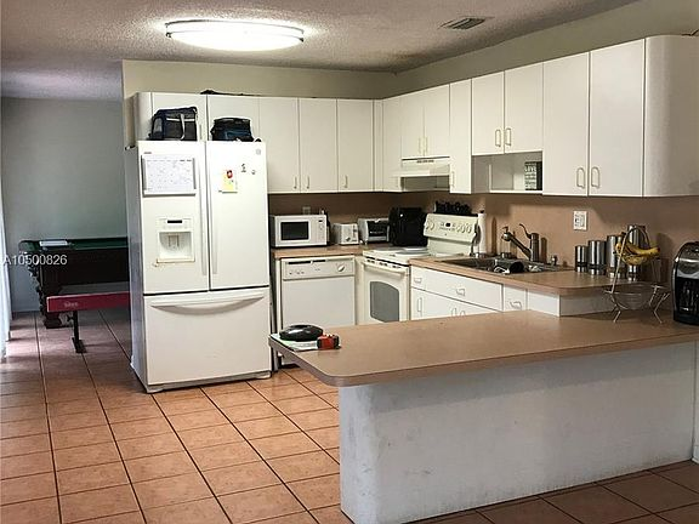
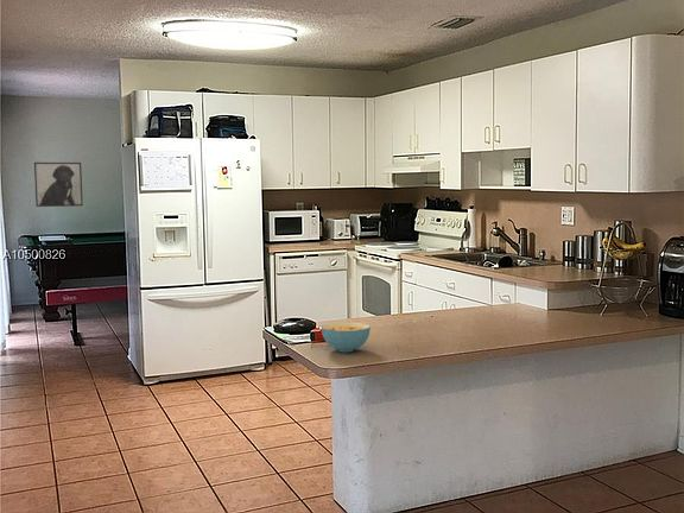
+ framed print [33,162,84,208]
+ cereal bowl [321,322,372,353]
